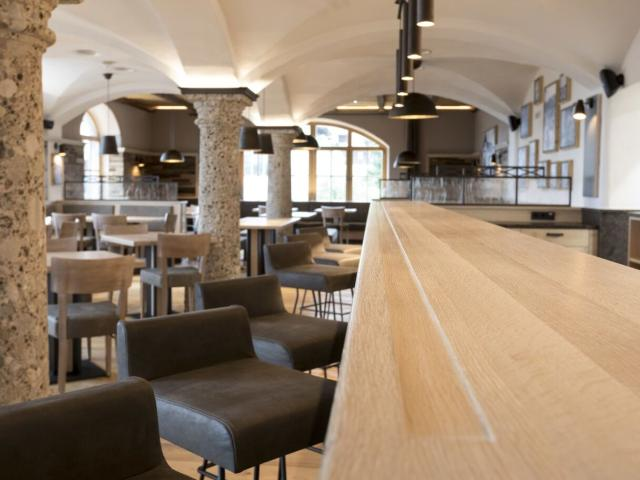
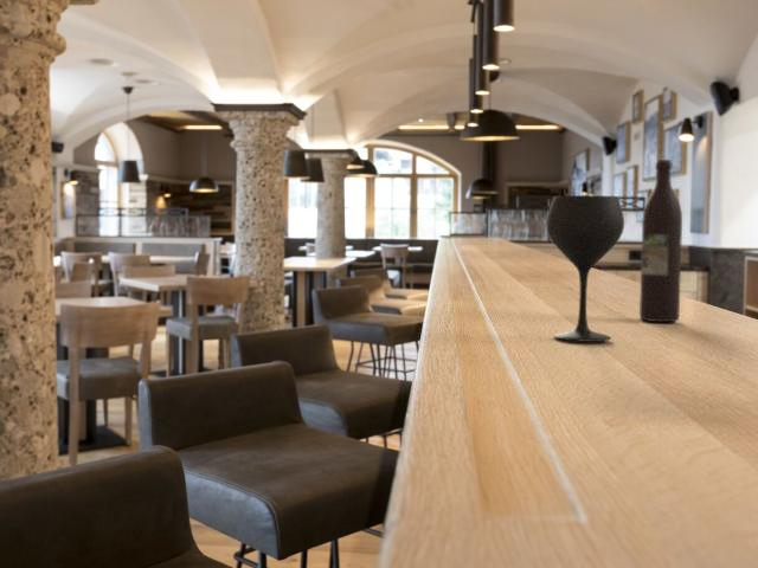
+ wine glass [546,195,625,343]
+ wine bottle [638,159,683,323]
